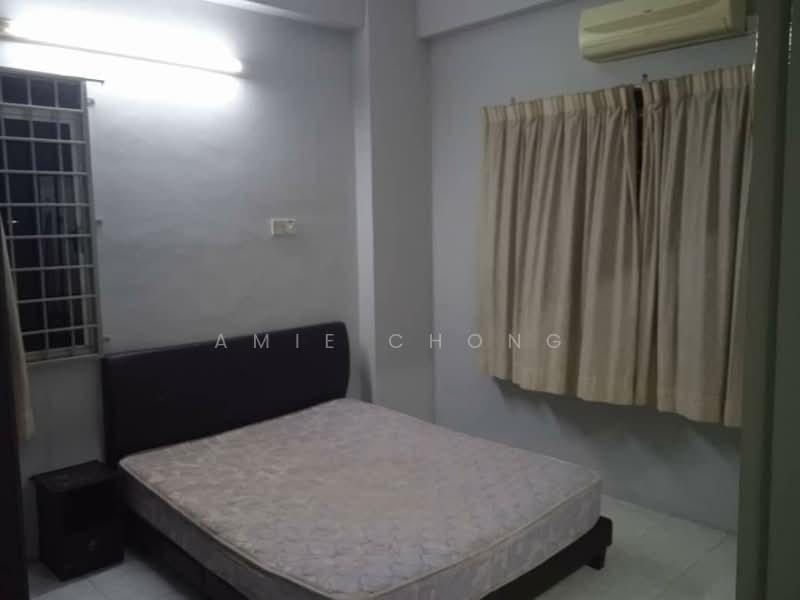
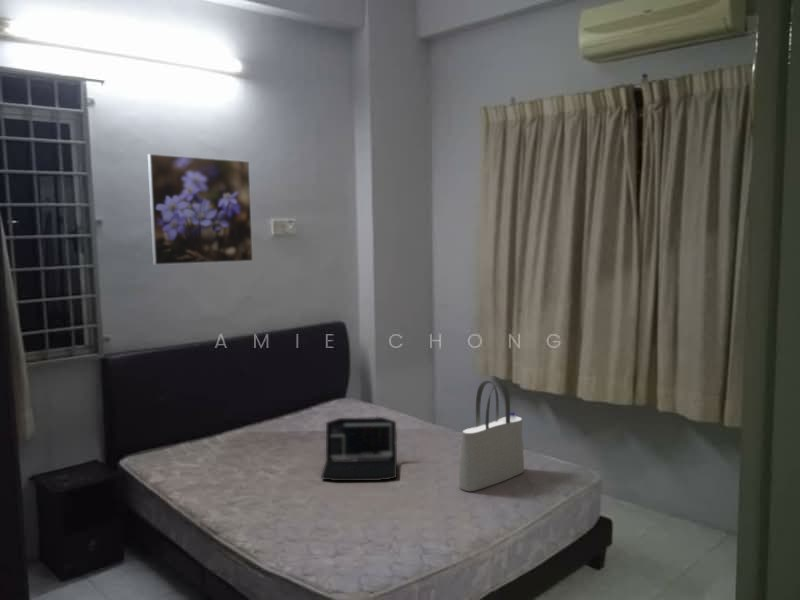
+ tote bag [458,380,525,492]
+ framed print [146,153,254,266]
+ laptop [320,416,398,482]
